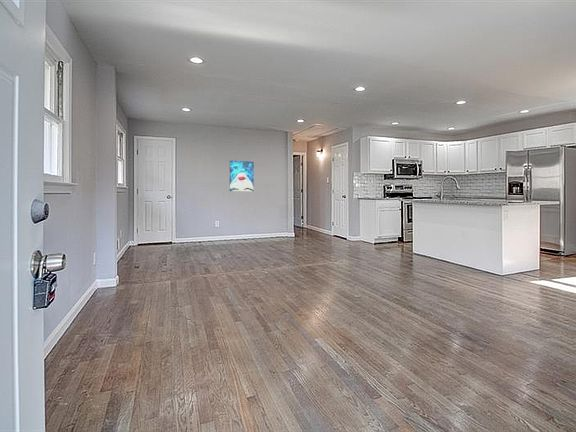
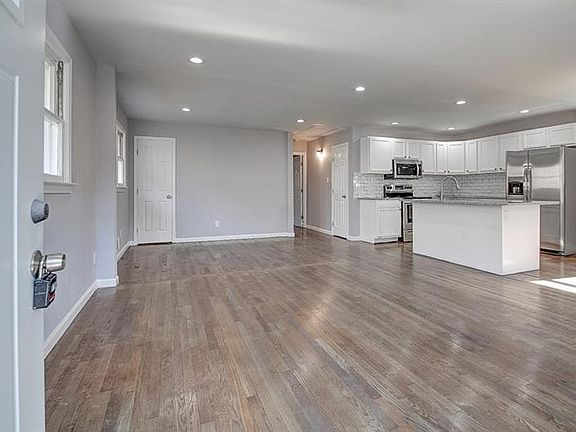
- wall art [229,160,255,193]
